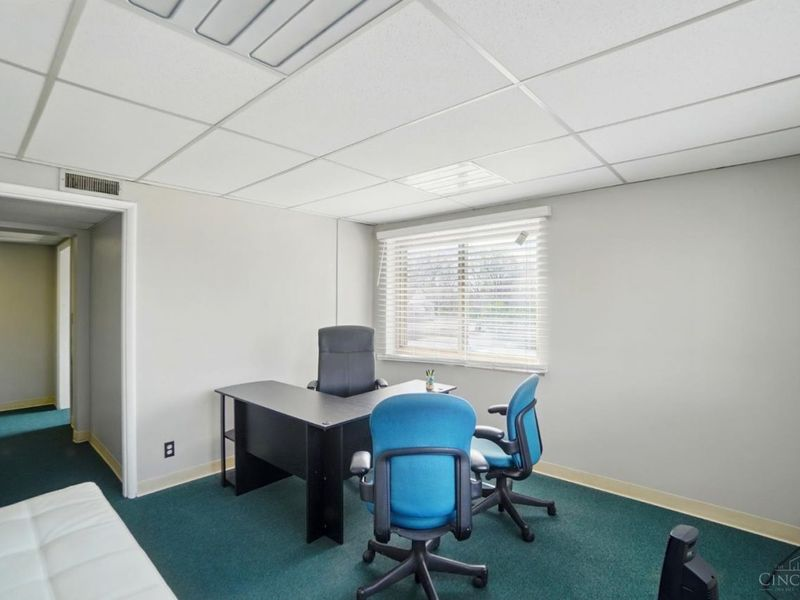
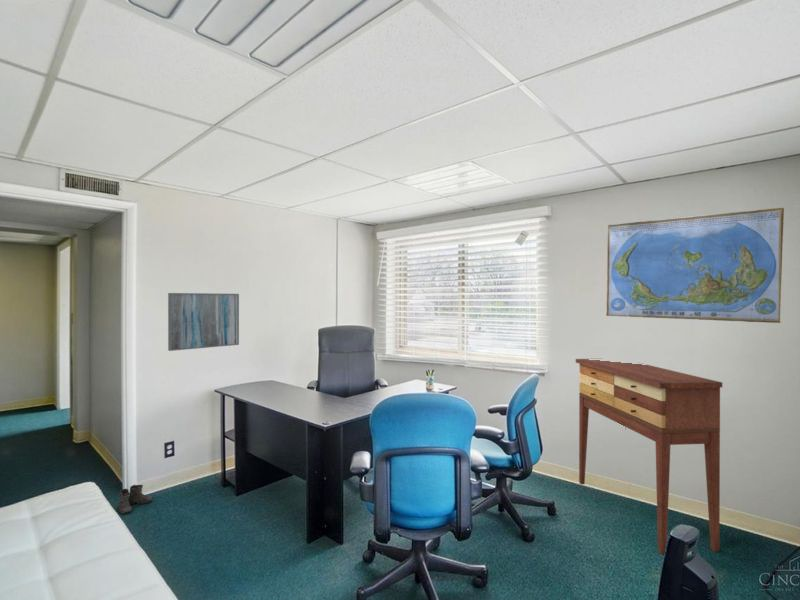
+ boots [116,484,153,515]
+ console table [575,358,723,556]
+ world map [605,207,785,324]
+ wall art [167,292,240,352]
